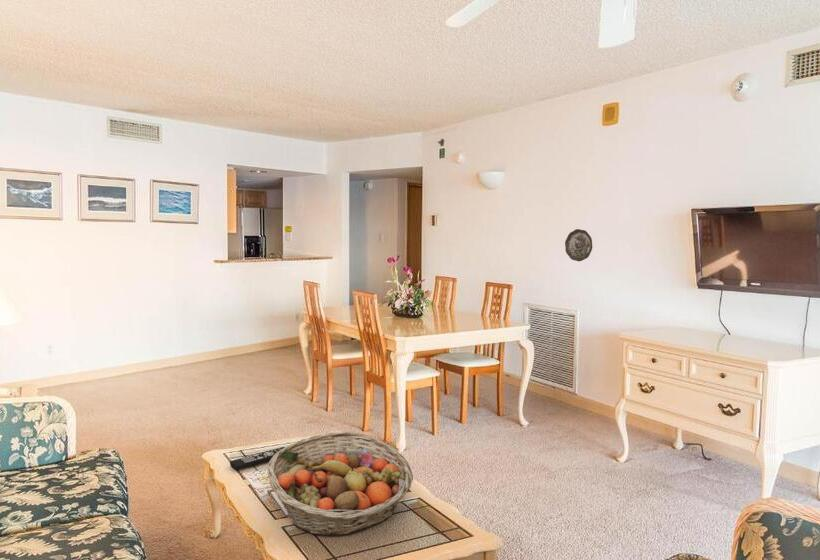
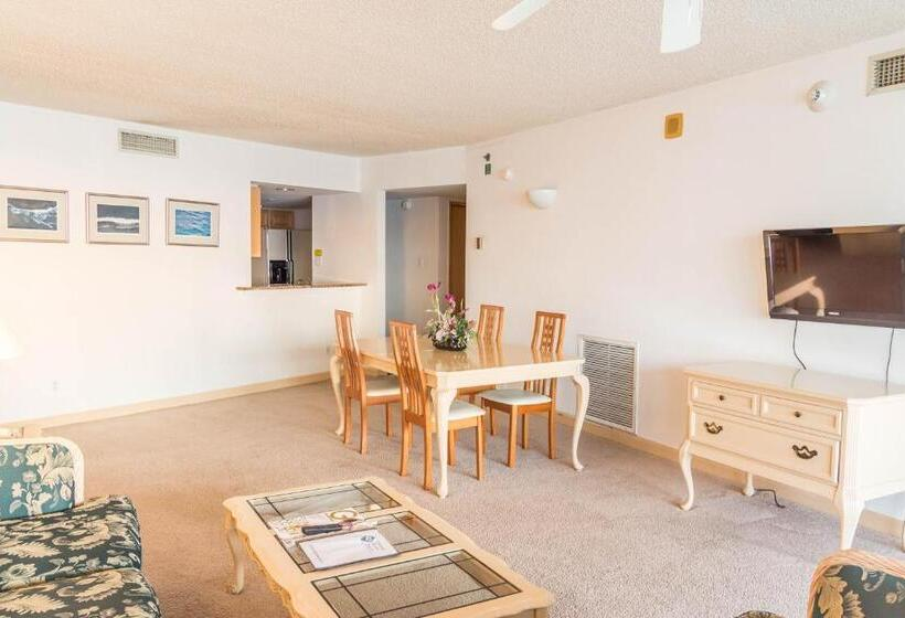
- fruit basket [266,431,414,537]
- remote control [229,446,285,471]
- decorative plate [564,228,593,262]
